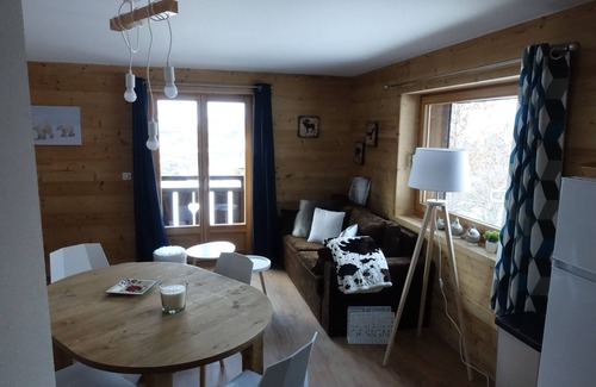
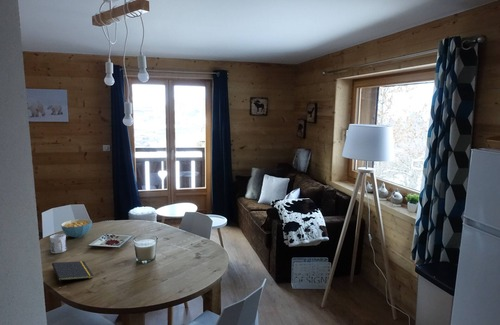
+ mug [49,233,67,254]
+ cereal bowl [60,218,93,239]
+ notepad [51,260,94,286]
